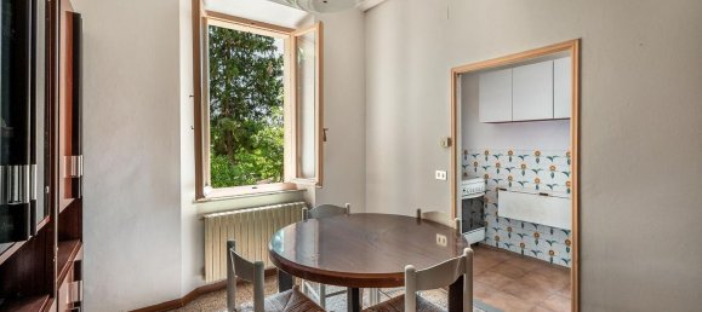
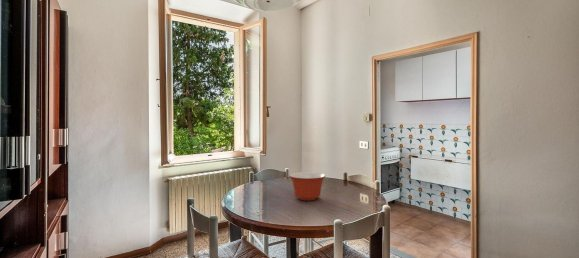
+ mixing bowl [288,171,327,201]
